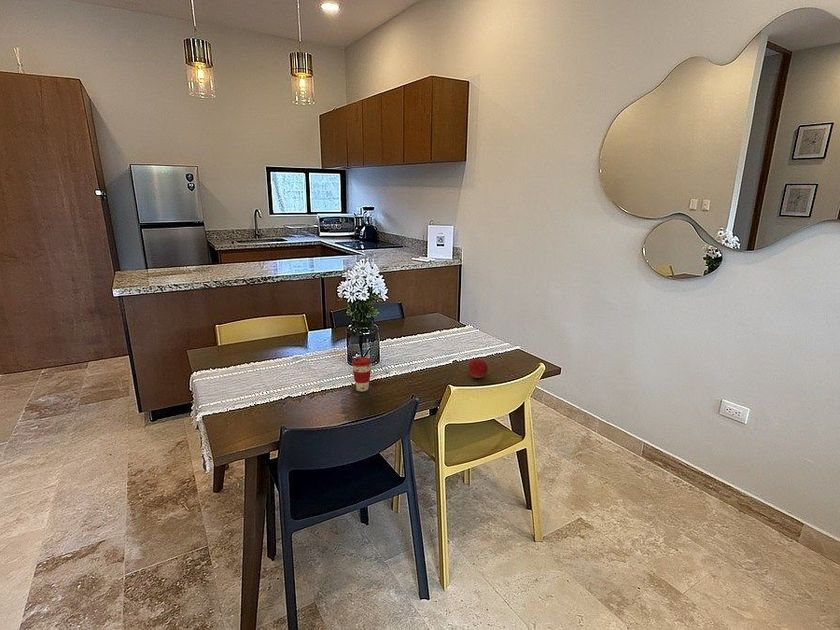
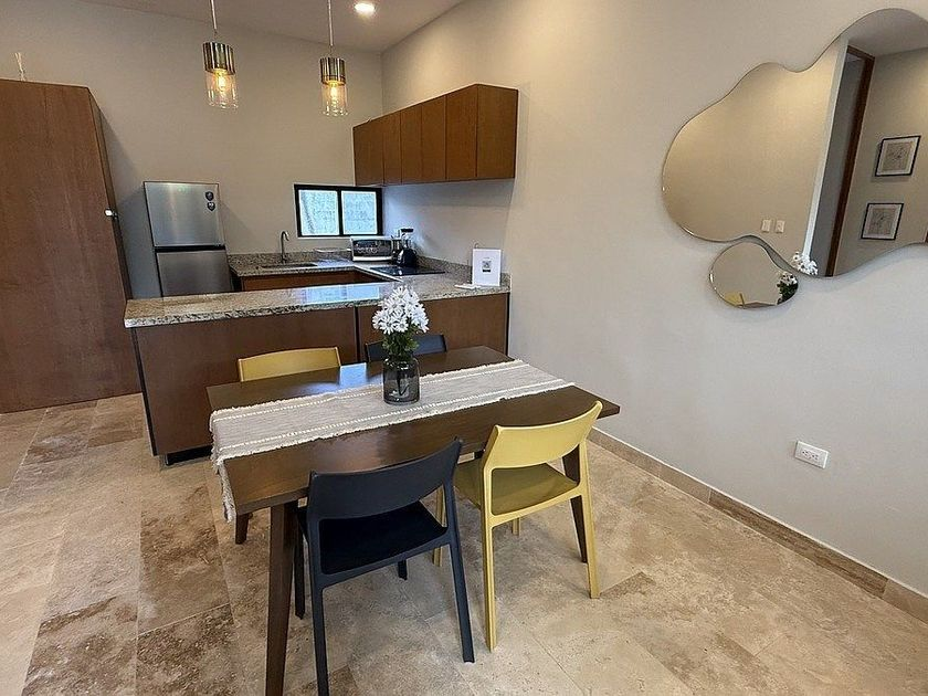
- coffee cup [351,356,373,392]
- apple [467,357,489,379]
